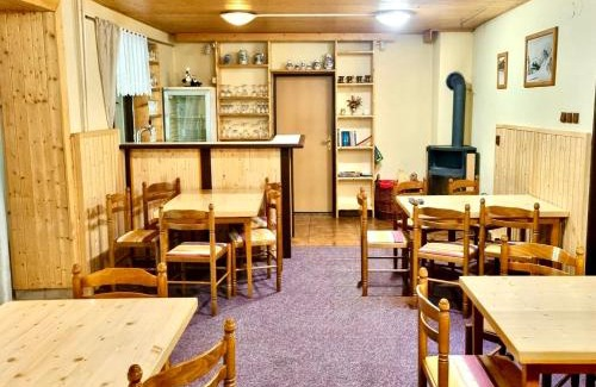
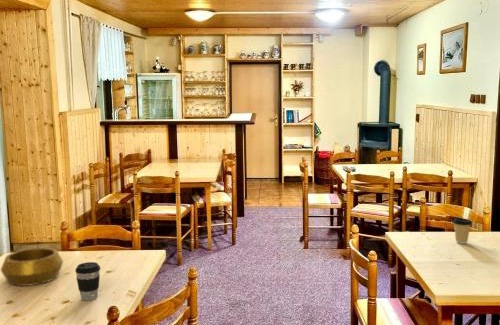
+ decorative bowl [0,247,64,287]
+ coffee cup [452,217,473,245]
+ coffee cup [74,261,101,302]
